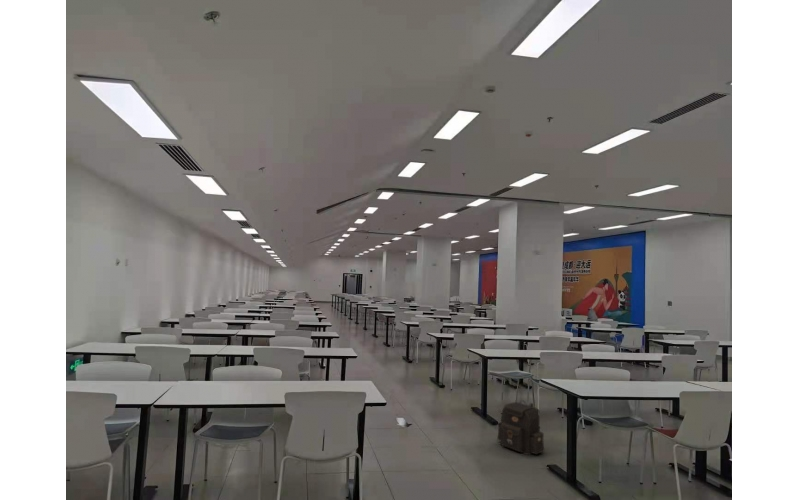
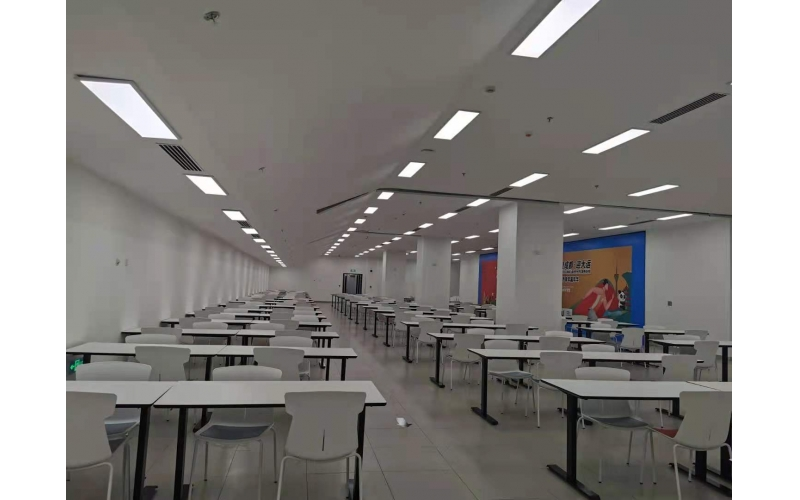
- backpack [496,399,545,456]
